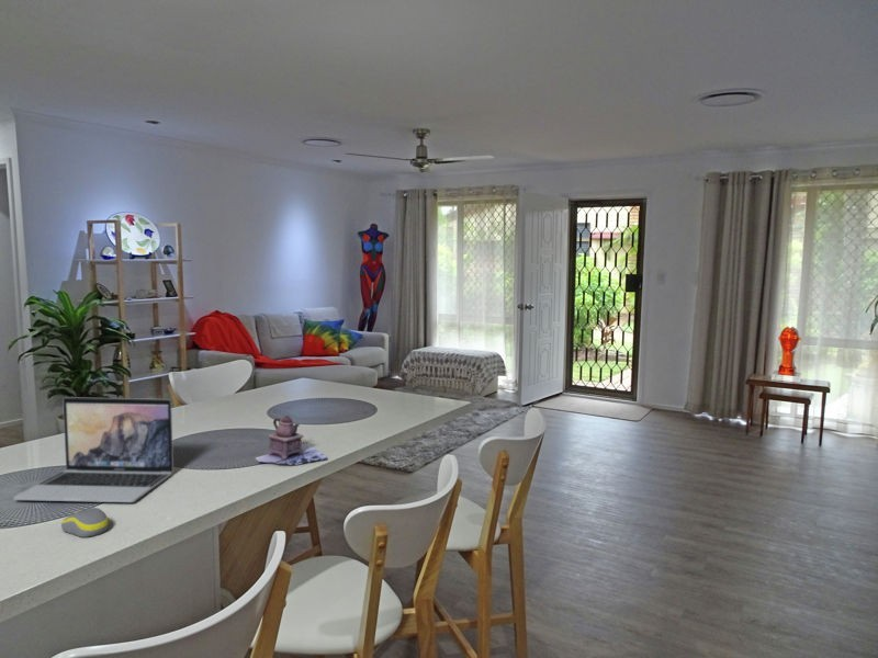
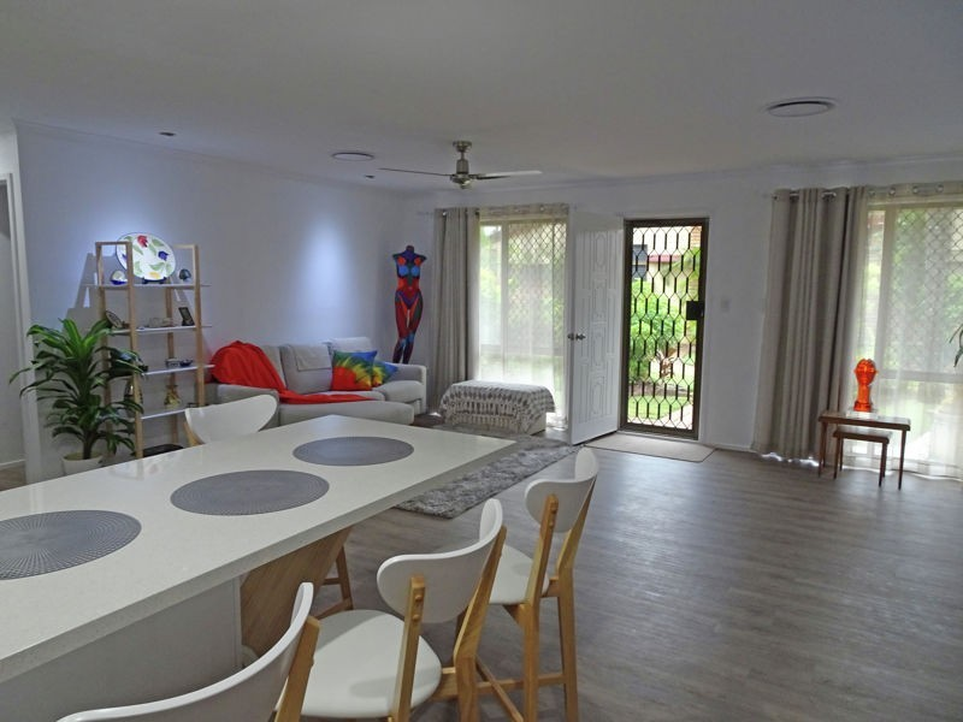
- teapot [254,413,329,466]
- laptop [12,396,175,503]
- computer mouse [60,507,110,538]
